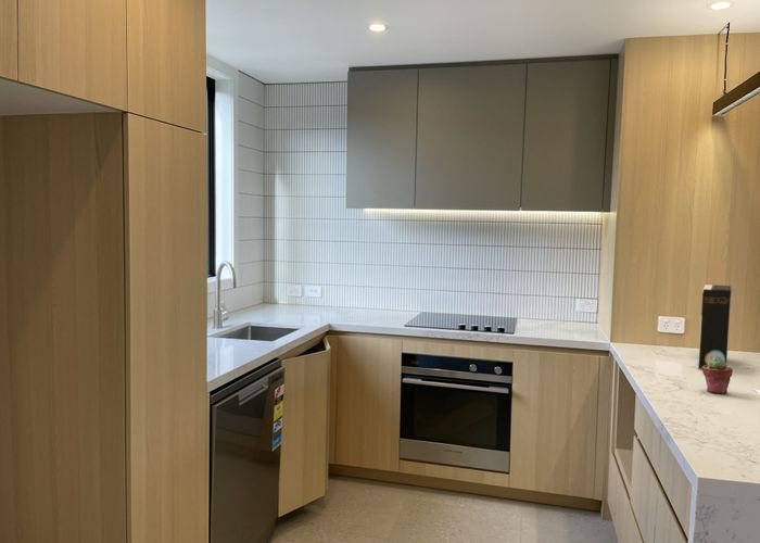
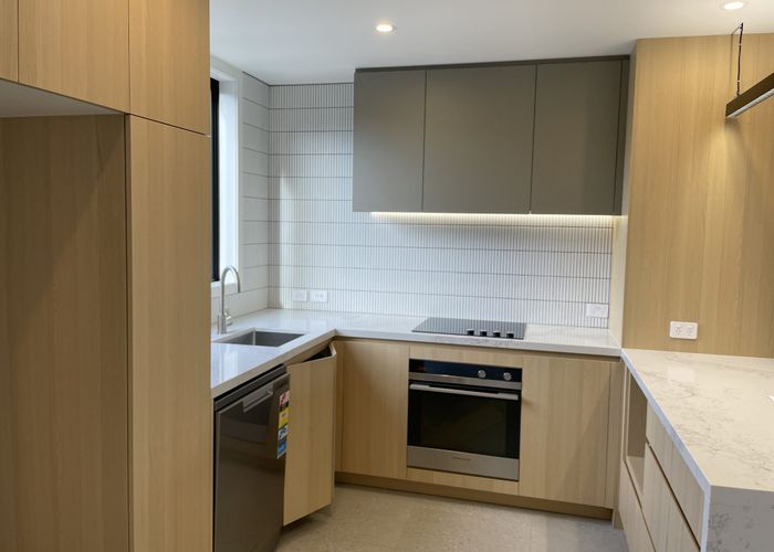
- potted succulent [701,357,734,394]
- cereal box [697,283,733,369]
